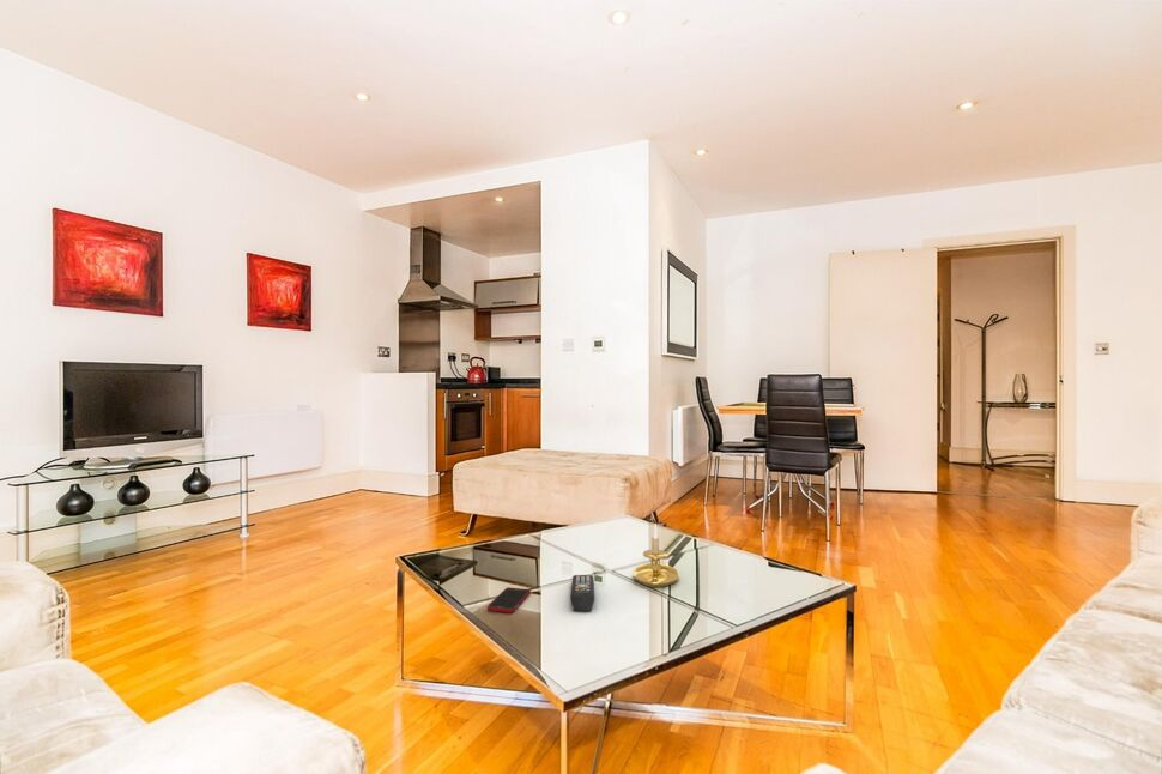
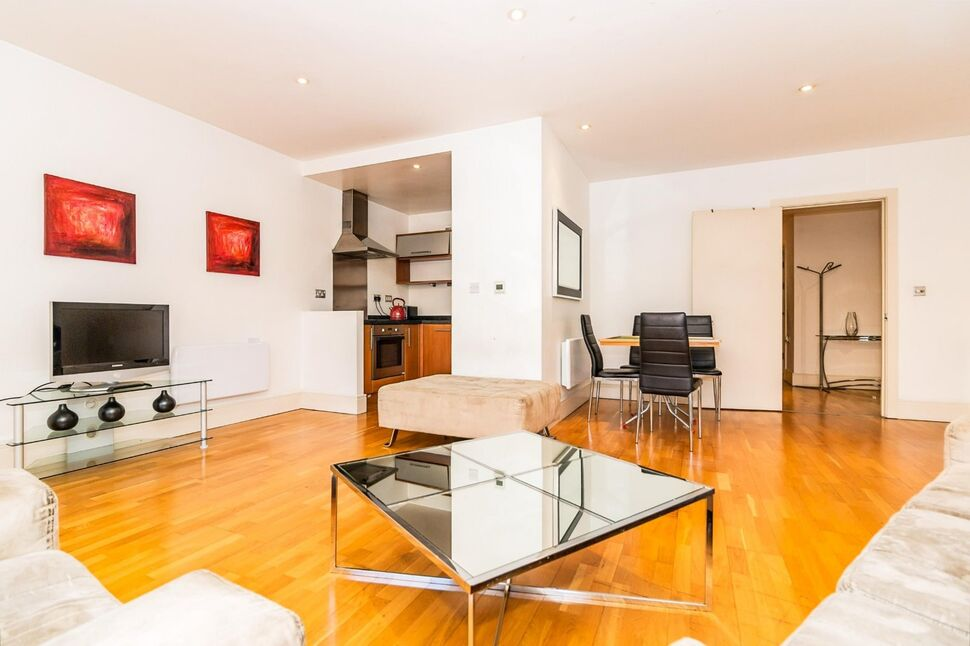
- cell phone [486,586,532,613]
- remote control [569,574,595,612]
- candle holder [631,522,680,588]
